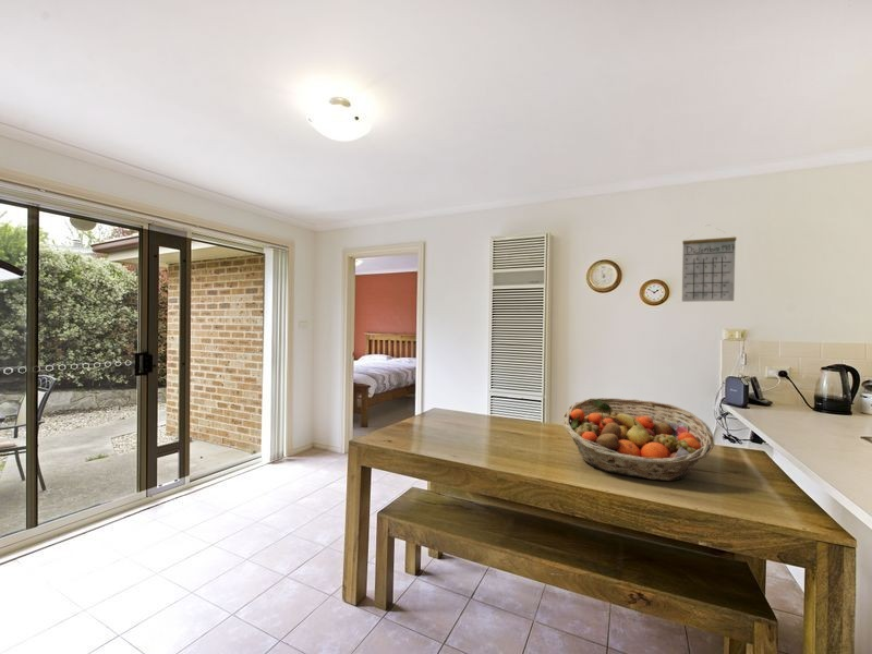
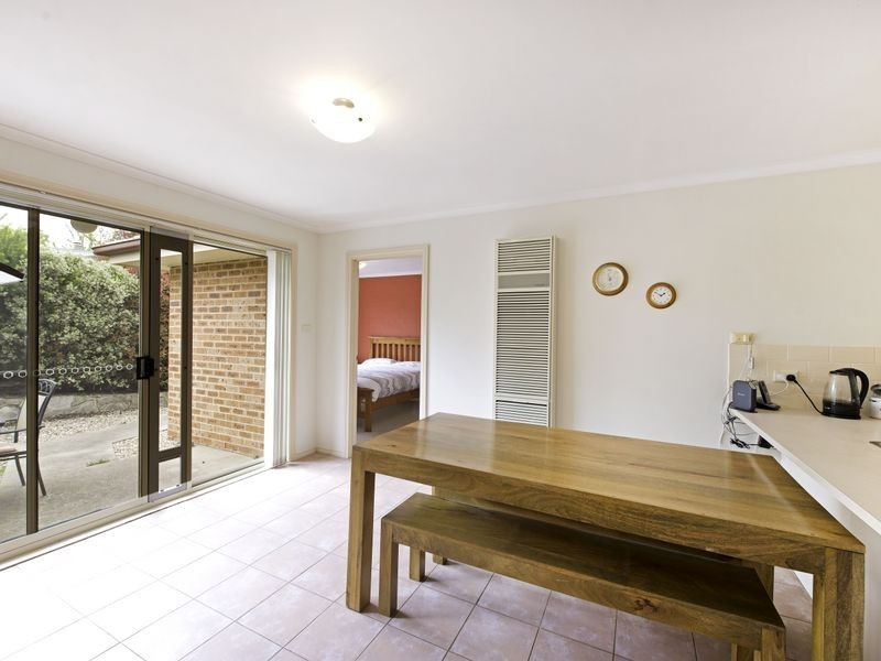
- fruit basket [561,397,716,482]
- calendar [681,223,738,303]
